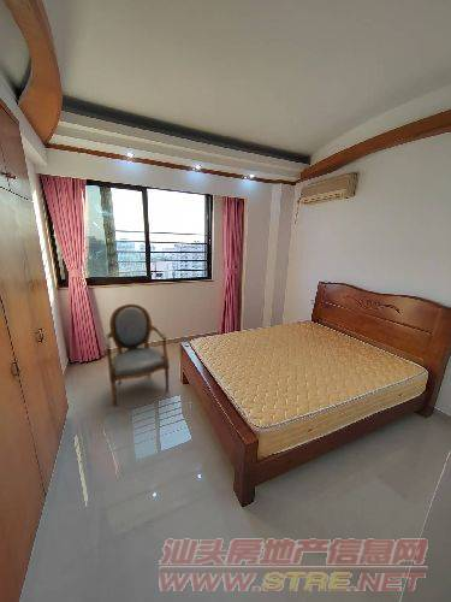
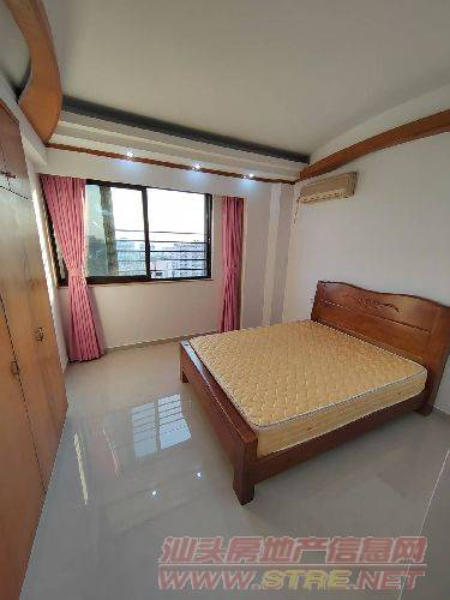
- armchair [103,303,171,407]
